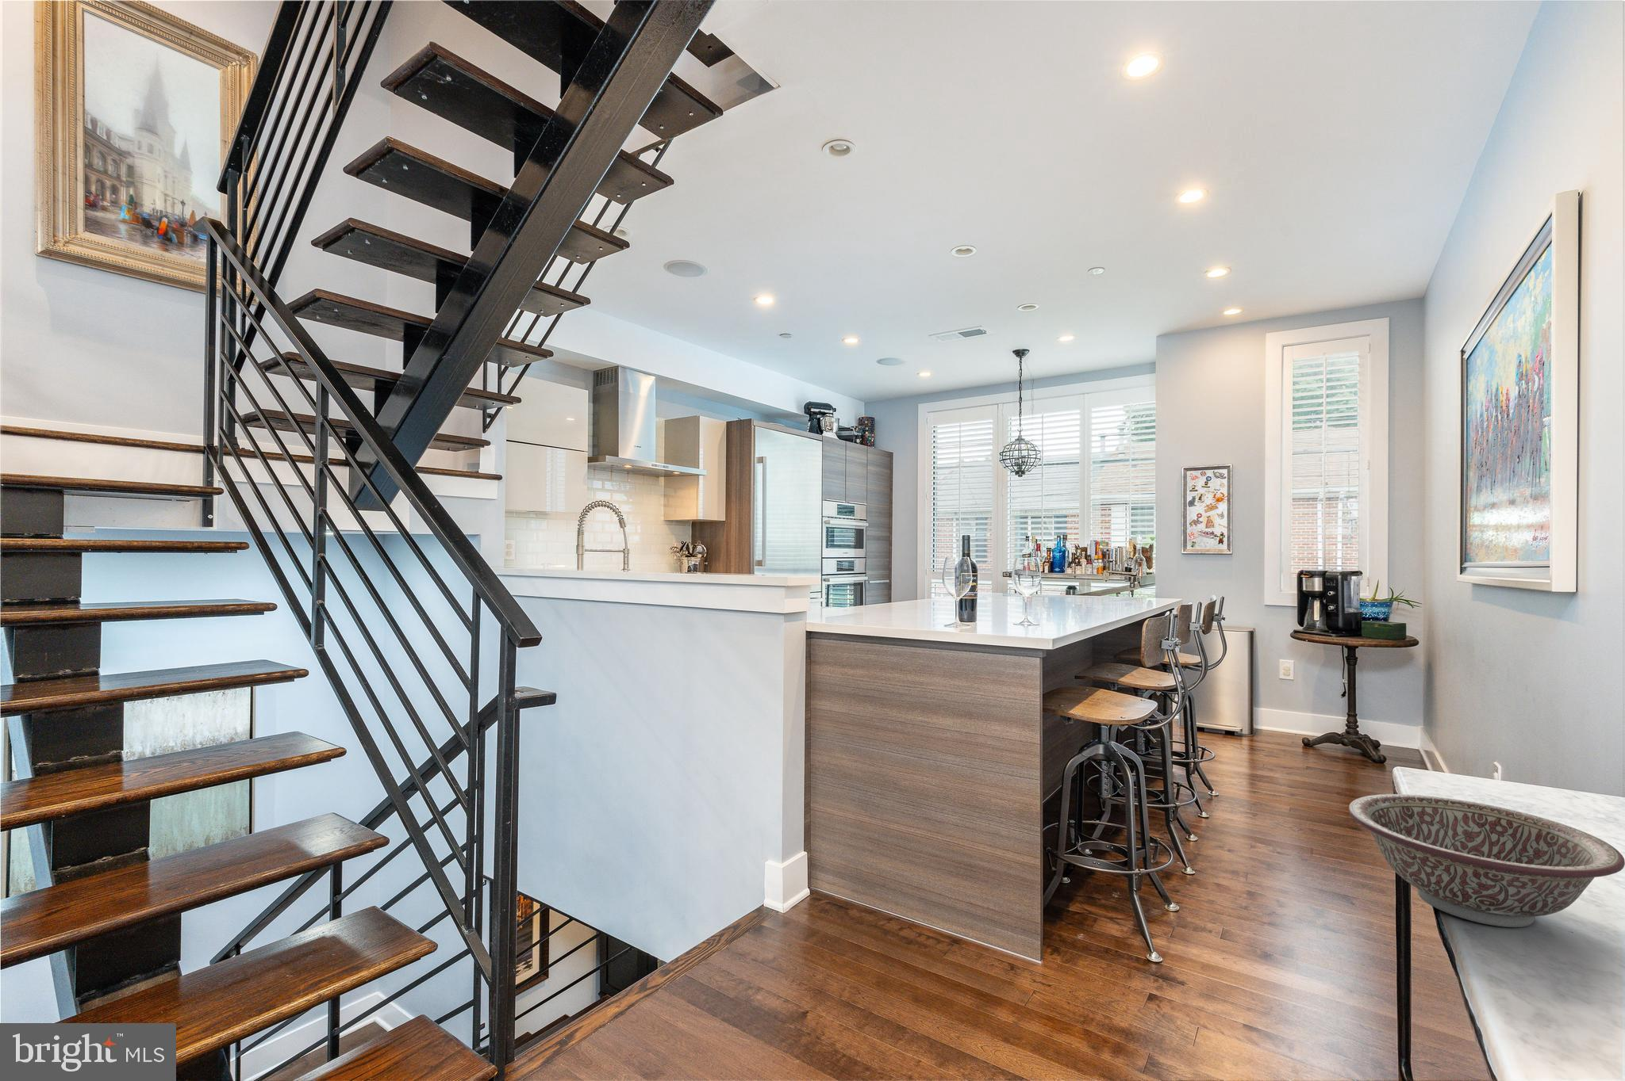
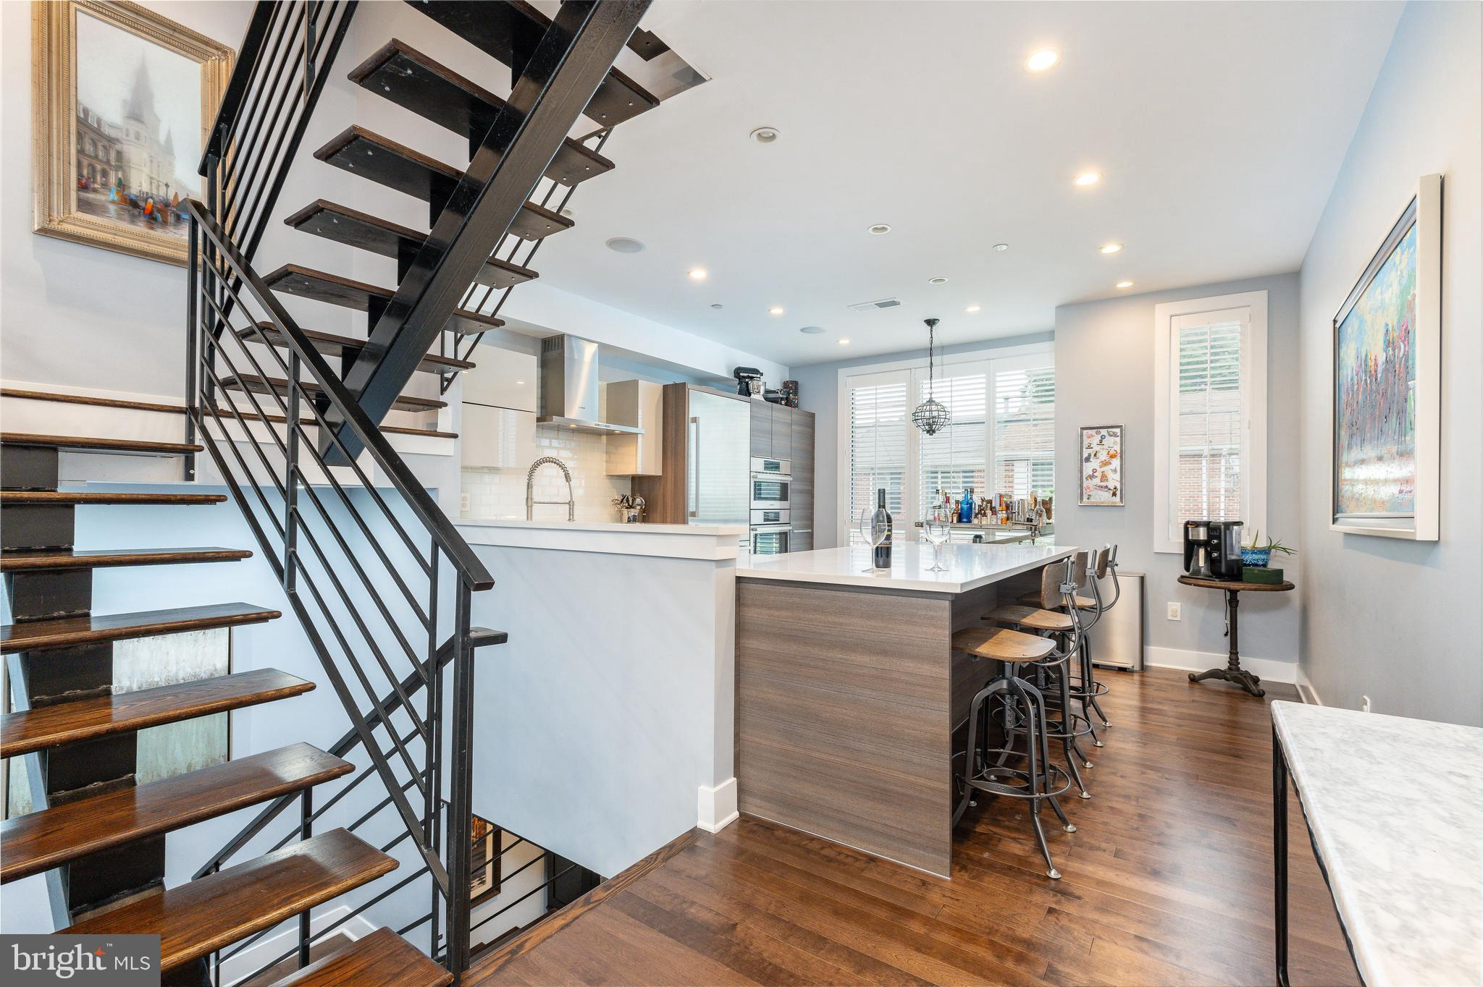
- decorative bowl [1347,794,1625,928]
